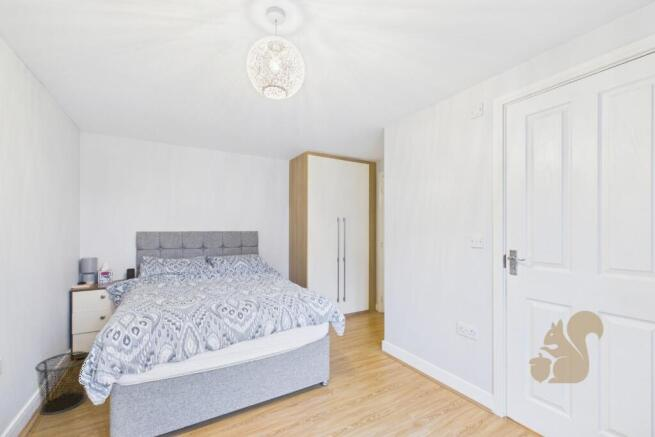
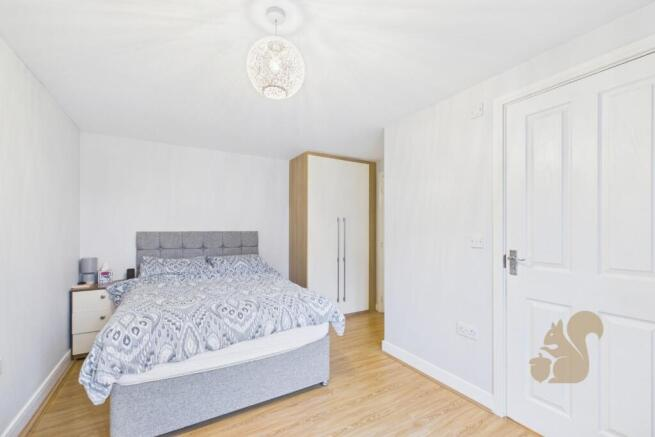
- waste bin [34,350,90,416]
